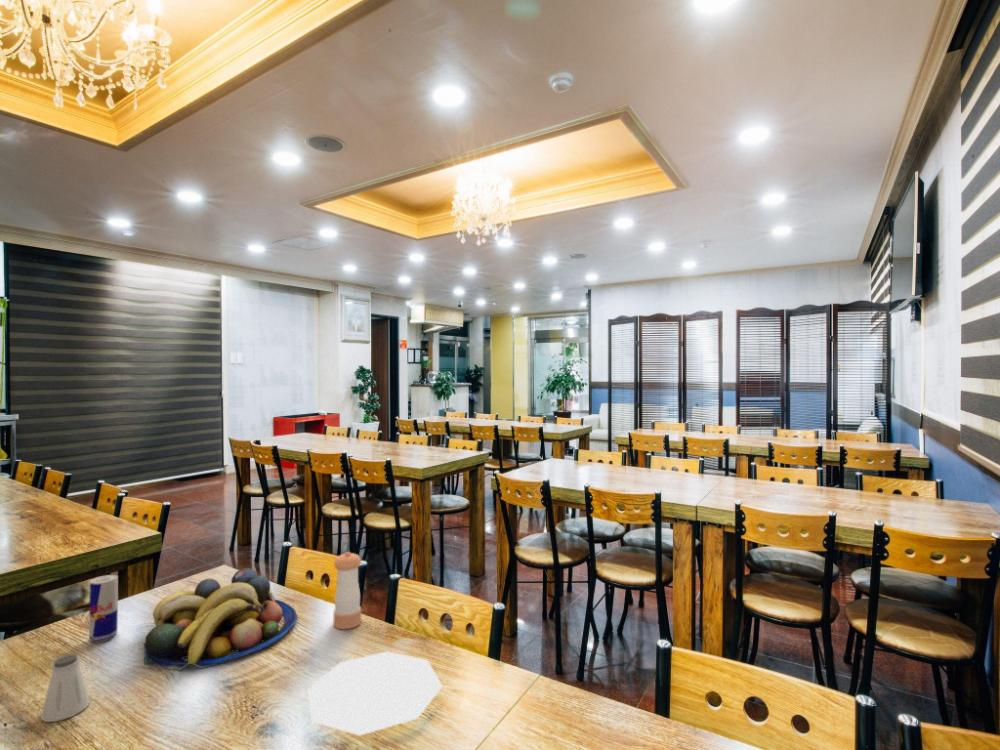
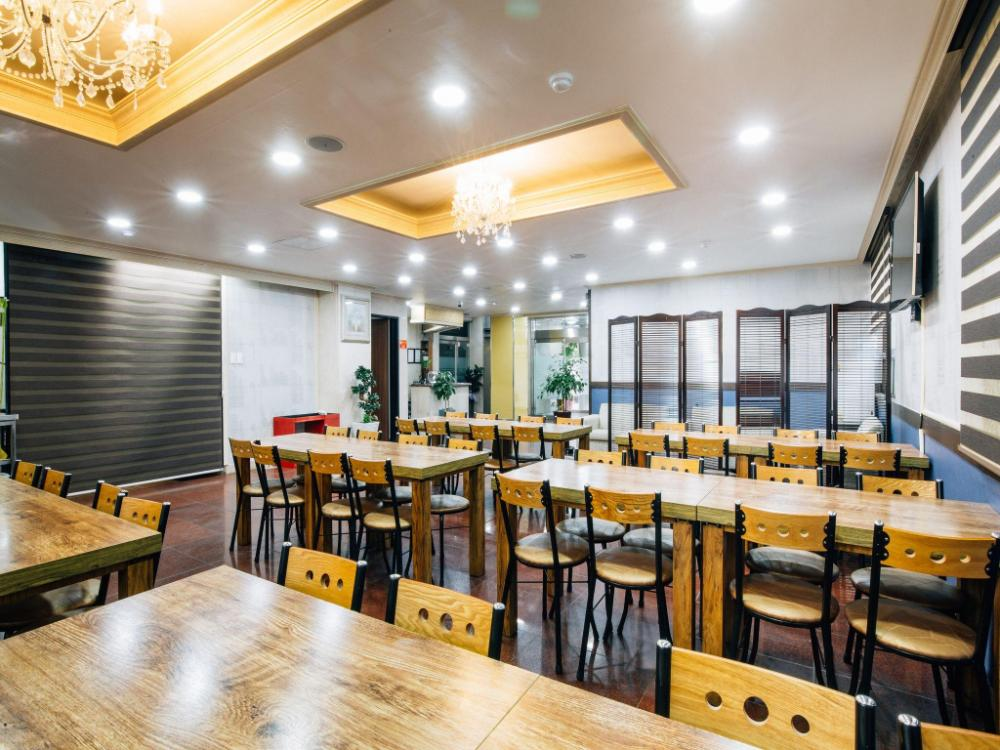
- fruit bowl [142,567,298,671]
- saltshaker [40,653,90,723]
- plate [306,651,443,736]
- pepper shaker [332,551,362,630]
- beverage can [88,574,119,643]
